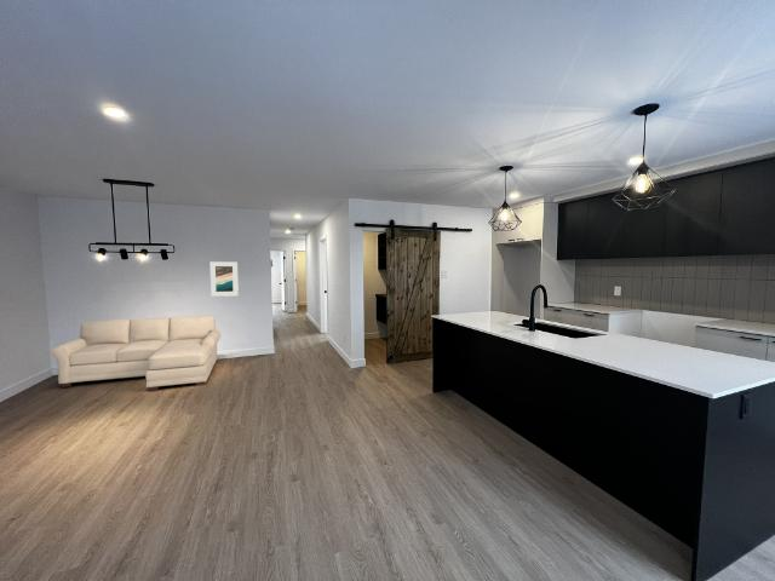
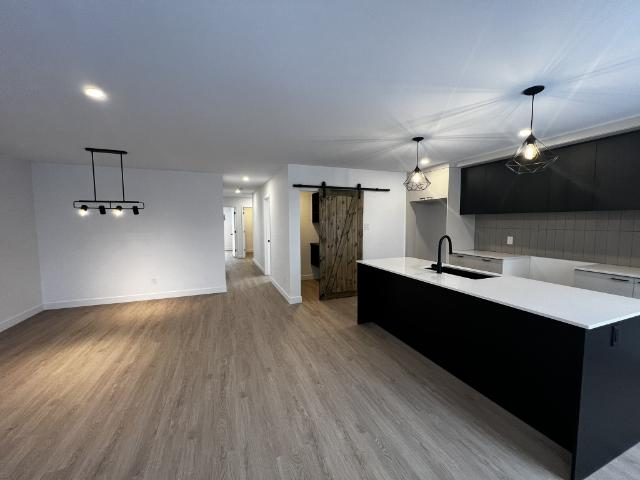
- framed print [209,260,240,298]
- sofa [48,315,222,392]
